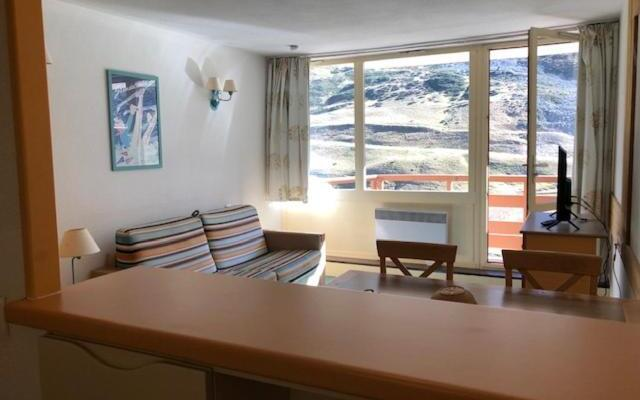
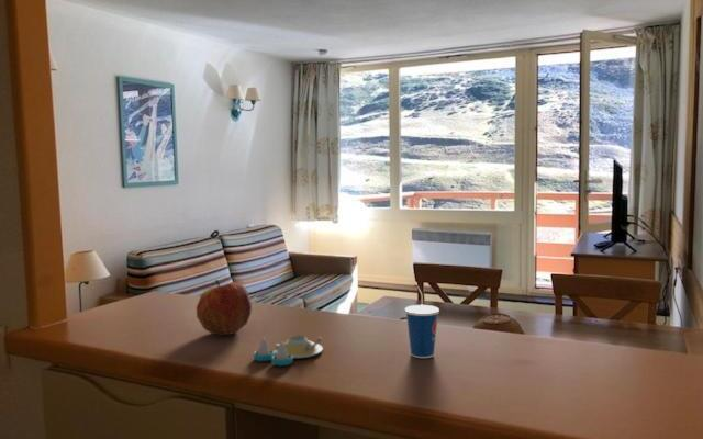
+ apple [196,279,253,337]
+ cup [403,284,440,359]
+ salt and pepper shaker set [253,335,324,367]
